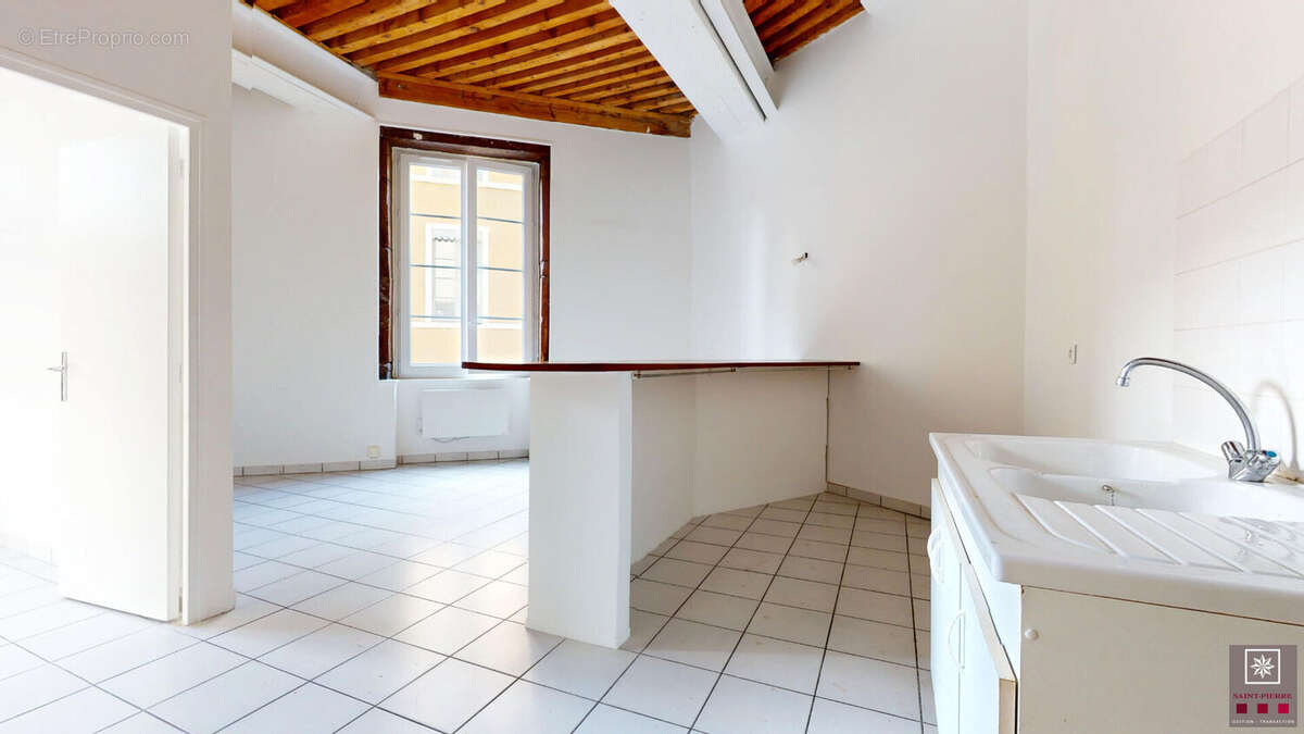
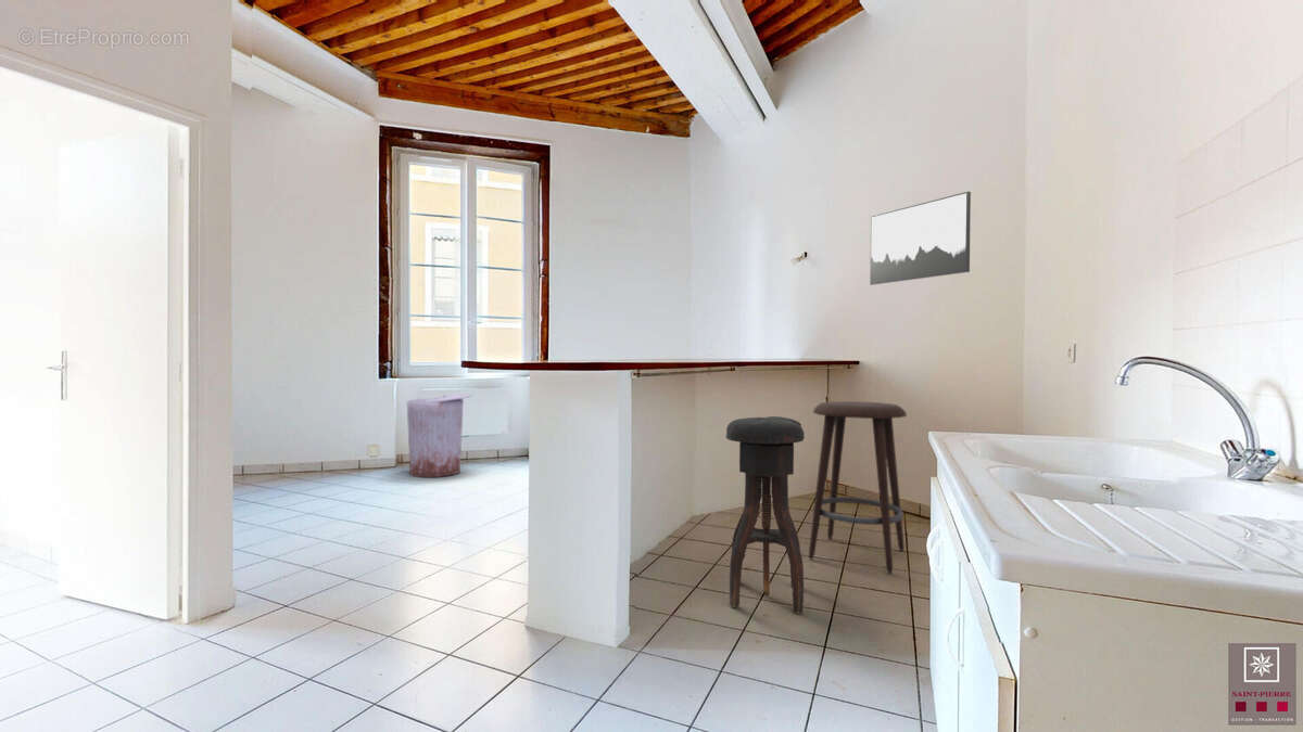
+ stool [808,400,908,575]
+ trash can [406,393,473,478]
+ stool [725,415,806,615]
+ wall art [869,190,972,286]
